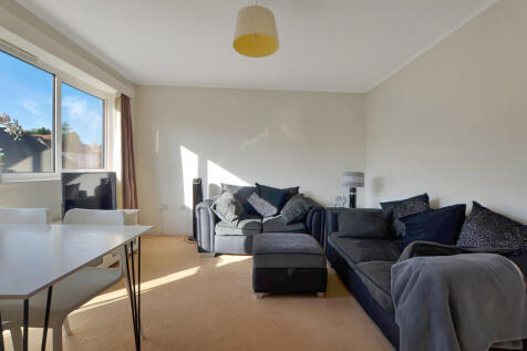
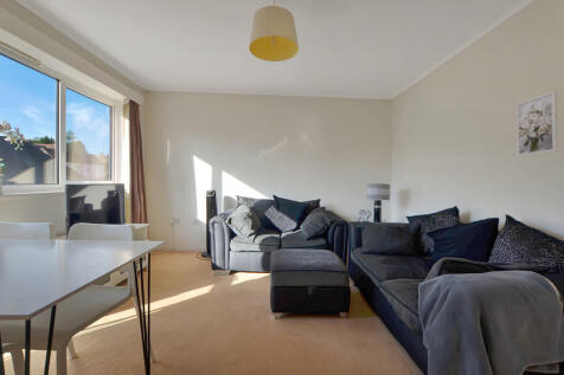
+ wall art [515,90,559,157]
